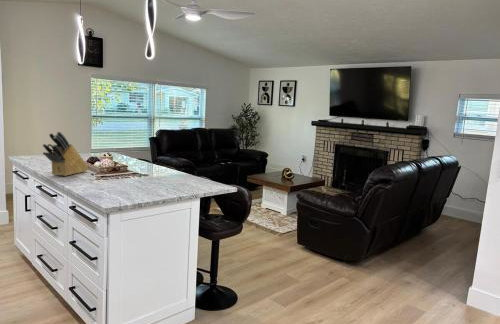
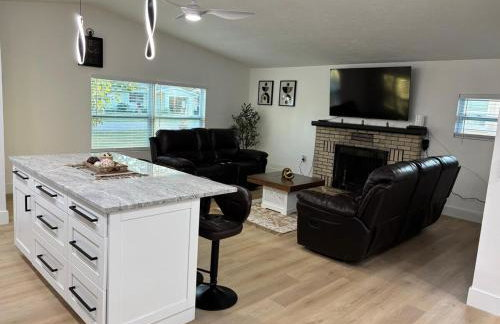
- knife block [41,131,90,177]
